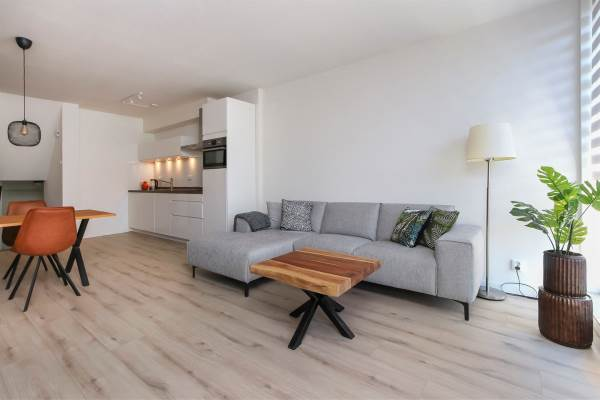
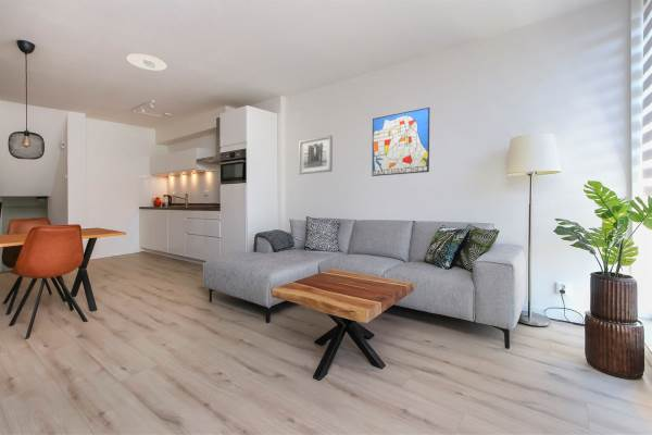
+ recessed light [126,52,167,72]
+ wall art [371,107,430,177]
+ wall art [298,134,334,175]
